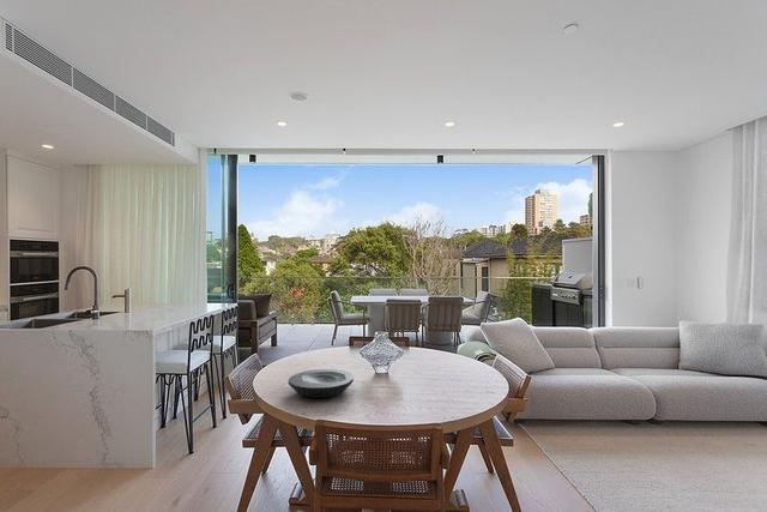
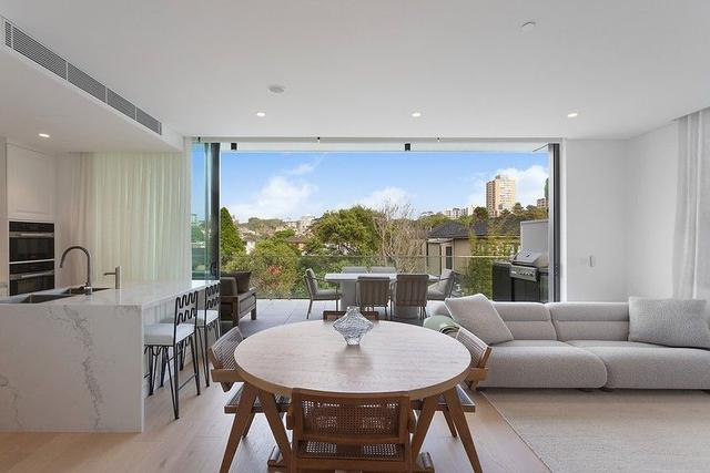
- plate [286,368,355,399]
